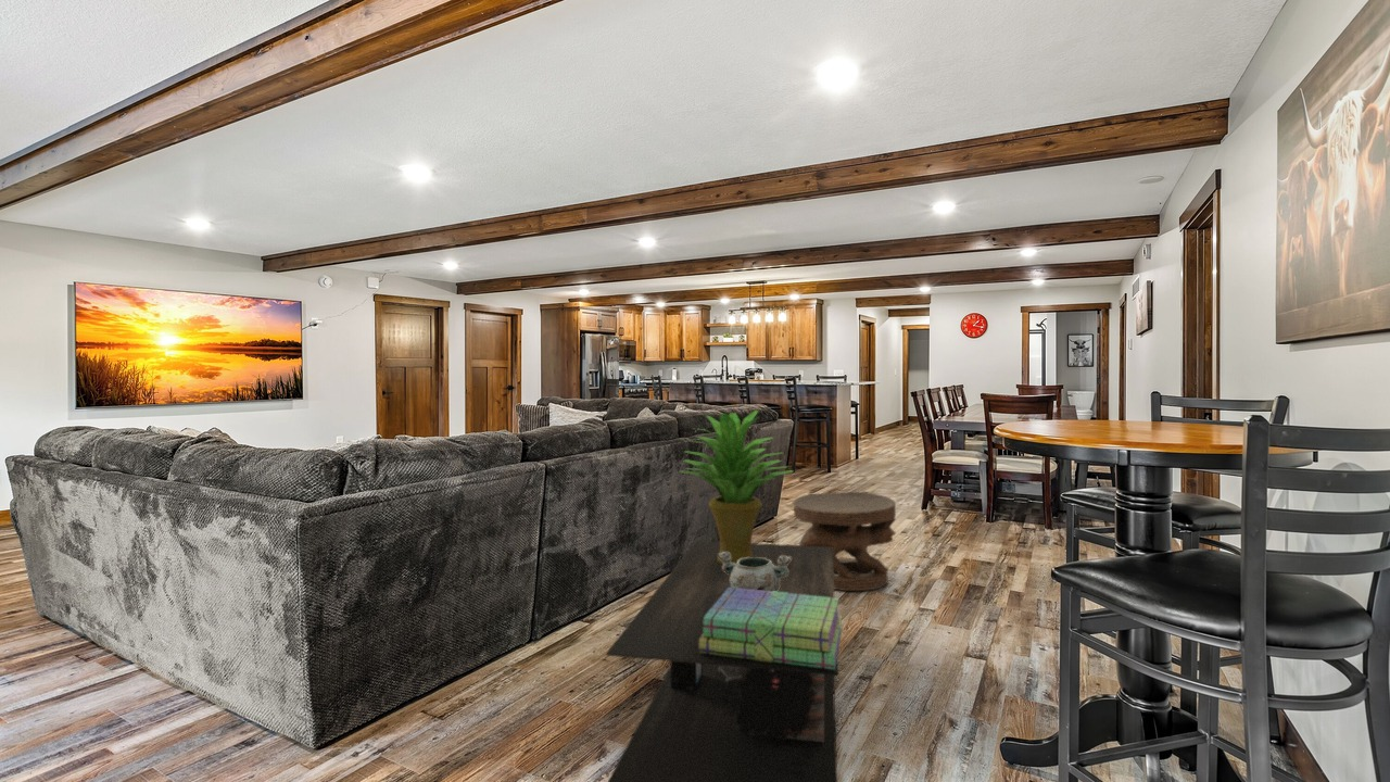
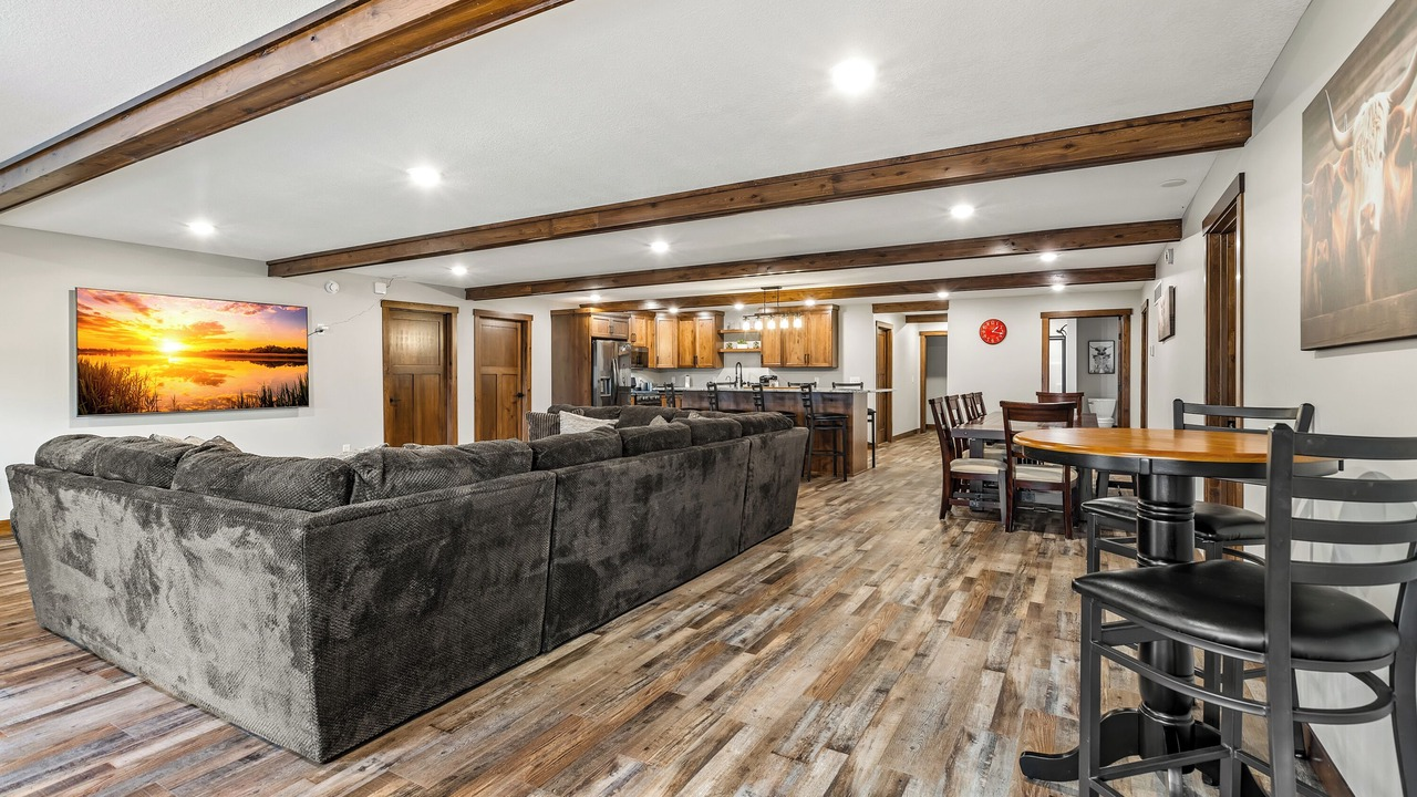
- stack of books [699,588,844,670]
- potted plant [679,409,794,564]
- carved stool [793,491,897,592]
- decorative bowl [718,552,792,592]
- coffee table [605,540,838,782]
